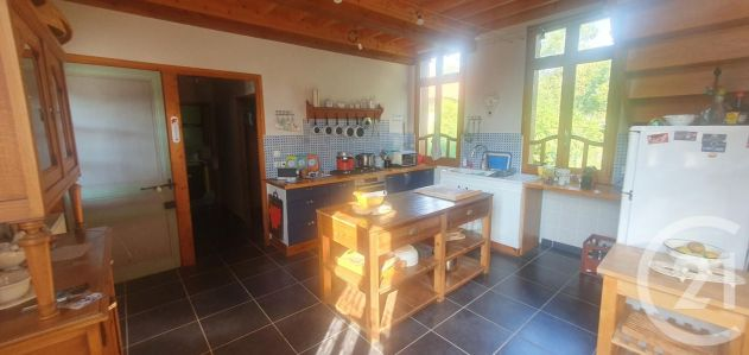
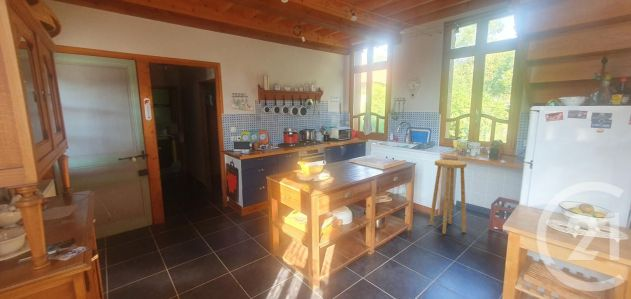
+ stool [429,159,467,235]
